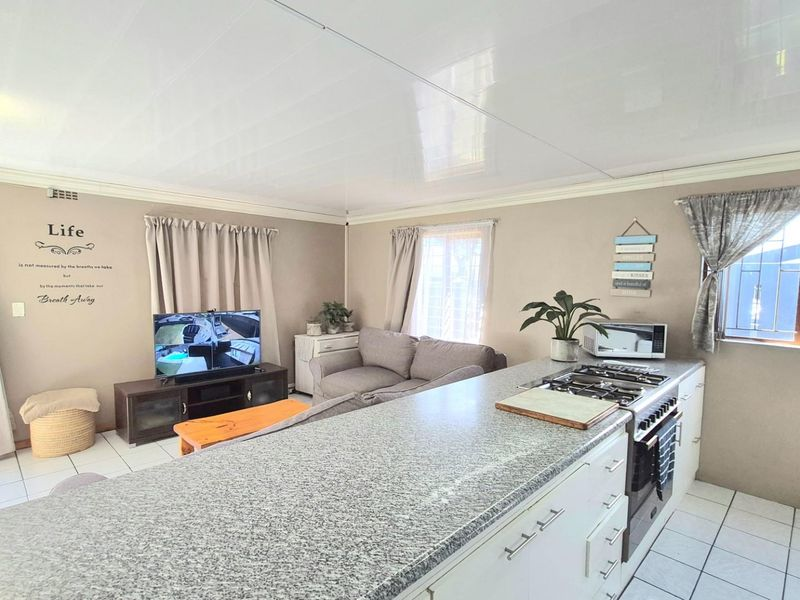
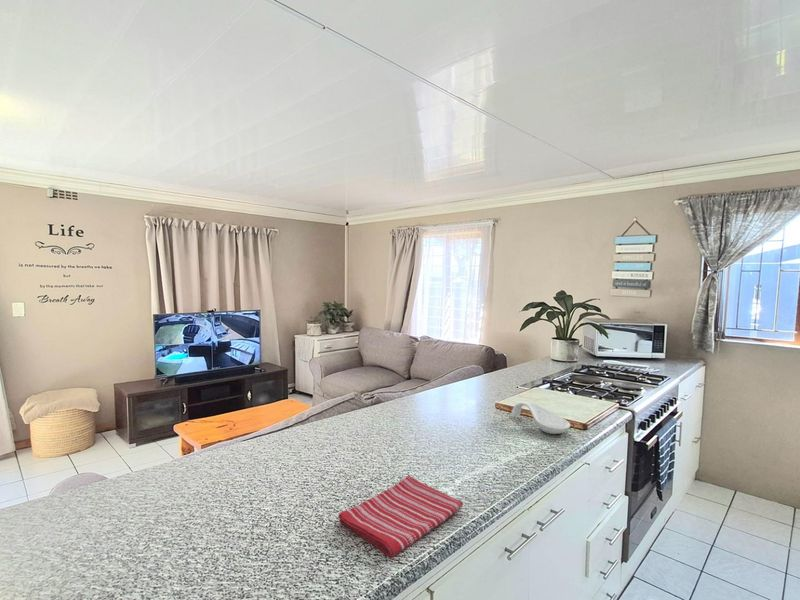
+ spoon rest [510,401,571,435]
+ dish towel [337,475,464,558]
